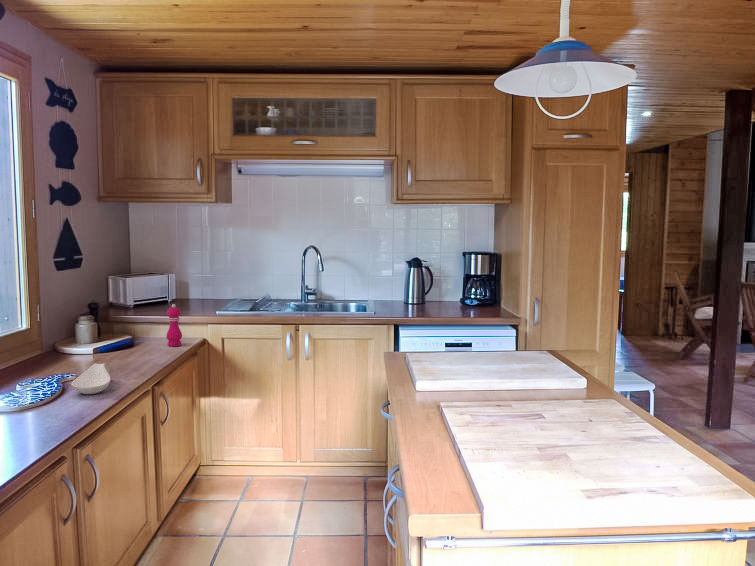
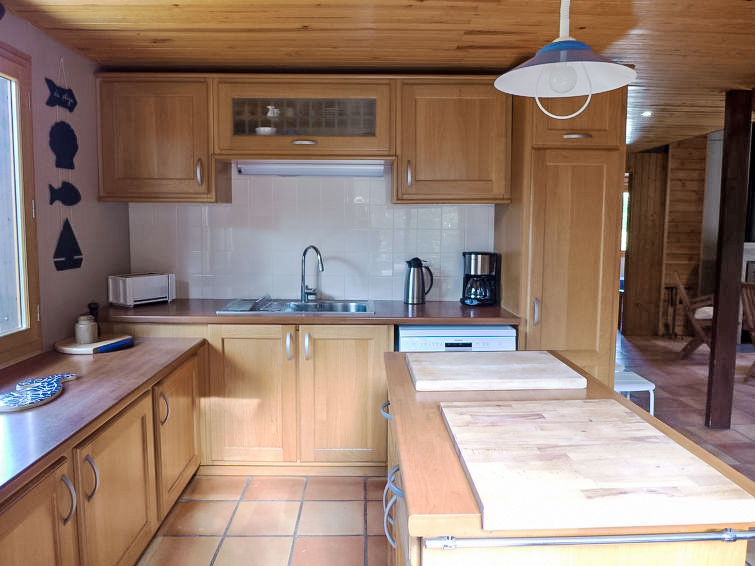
- spoon rest [70,362,112,395]
- pepper mill [165,303,183,347]
